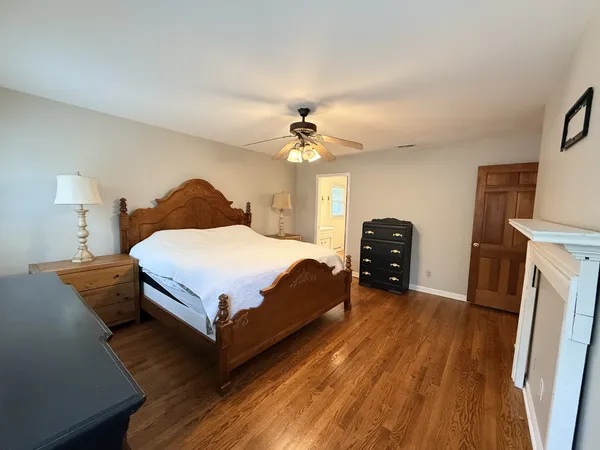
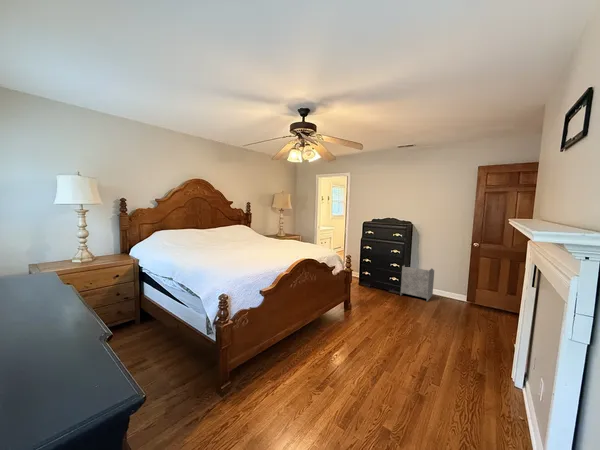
+ waste basket [400,264,435,302]
